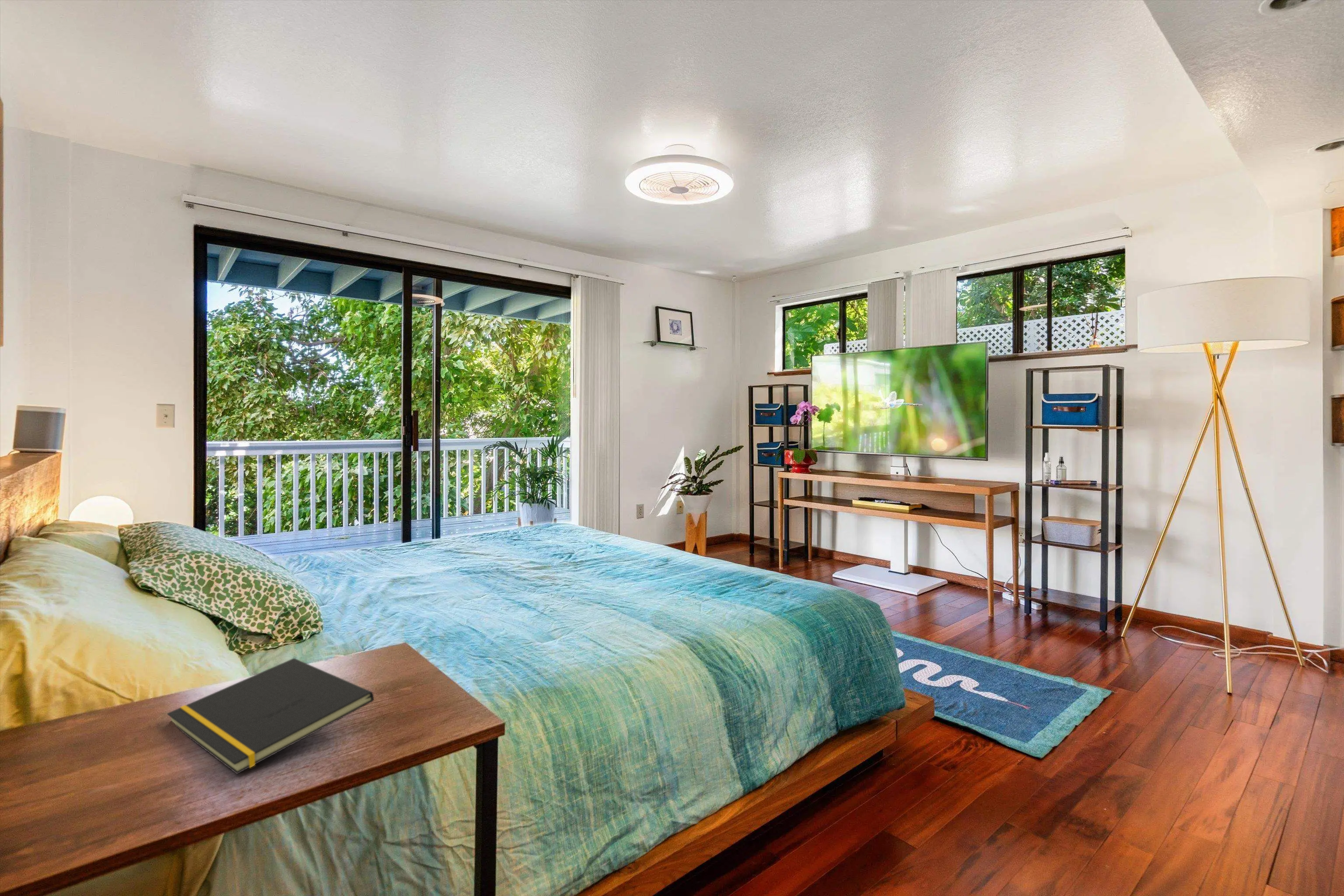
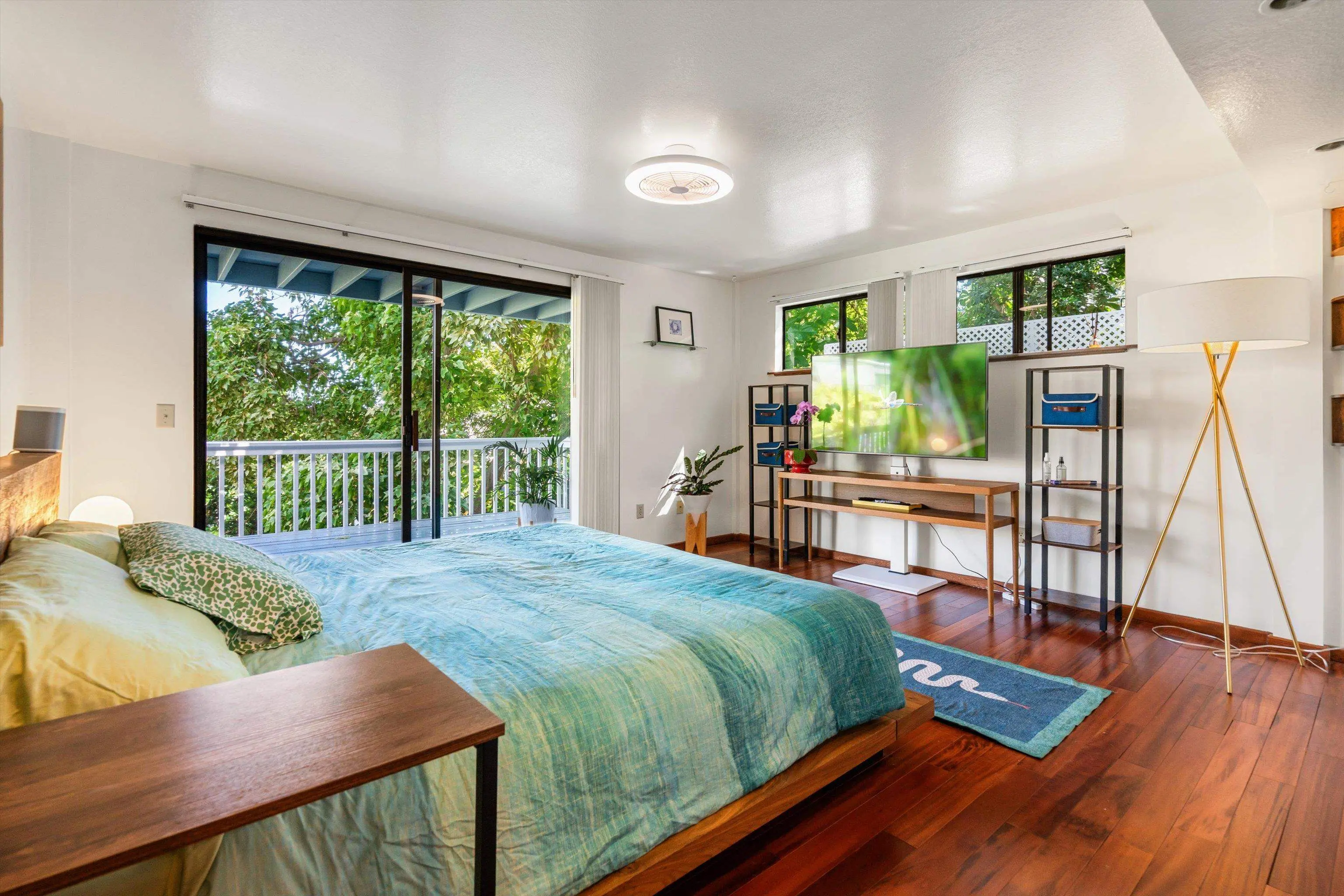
- notepad [167,658,374,775]
